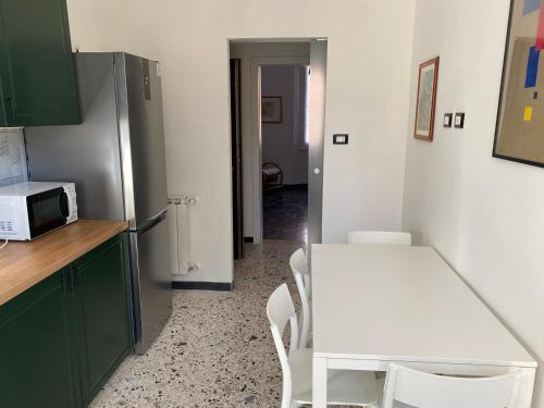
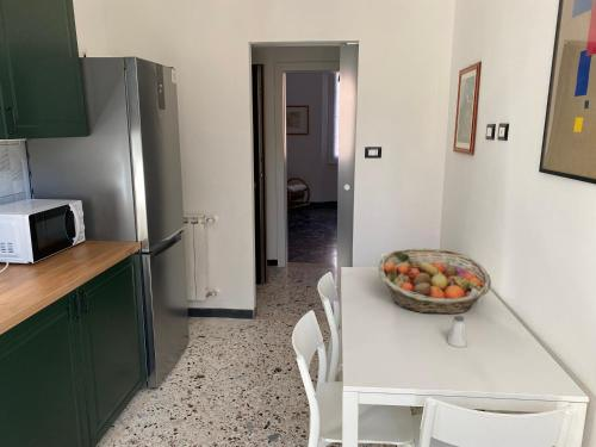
+ saltshaker [446,315,468,348]
+ fruit basket [377,247,492,315]
